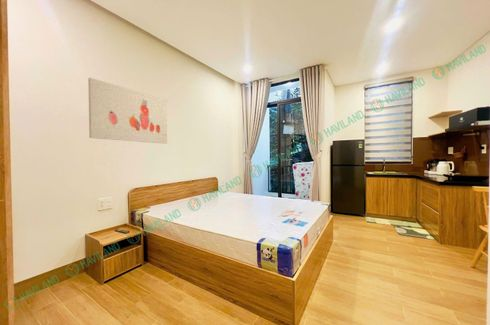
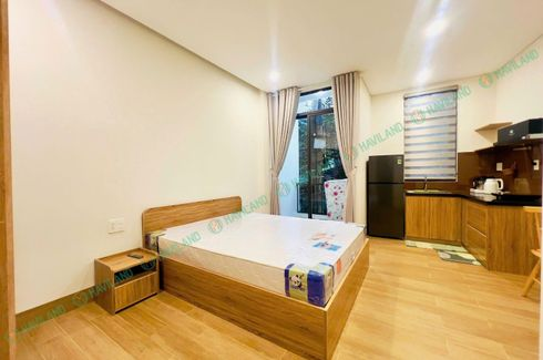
- wall art [87,77,168,145]
